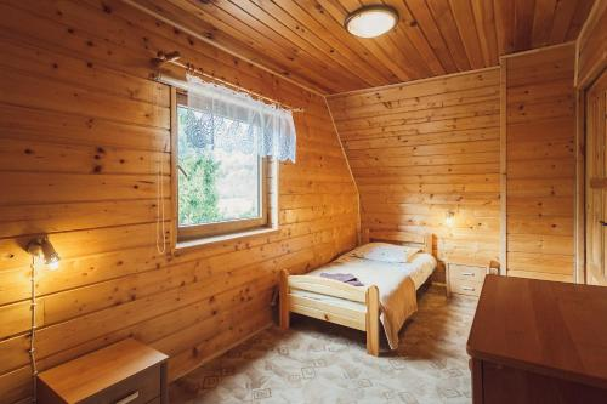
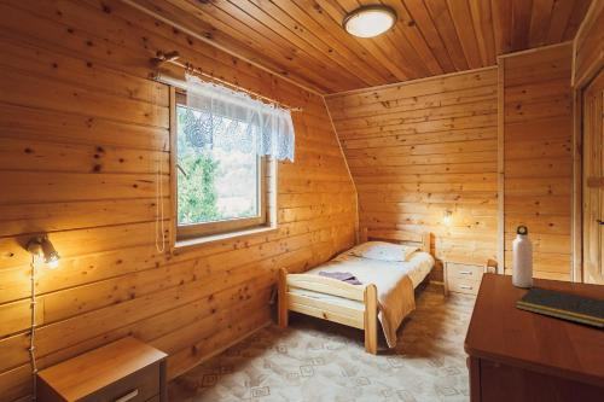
+ water bottle [511,225,534,289]
+ notepad [515,286,604,328]
